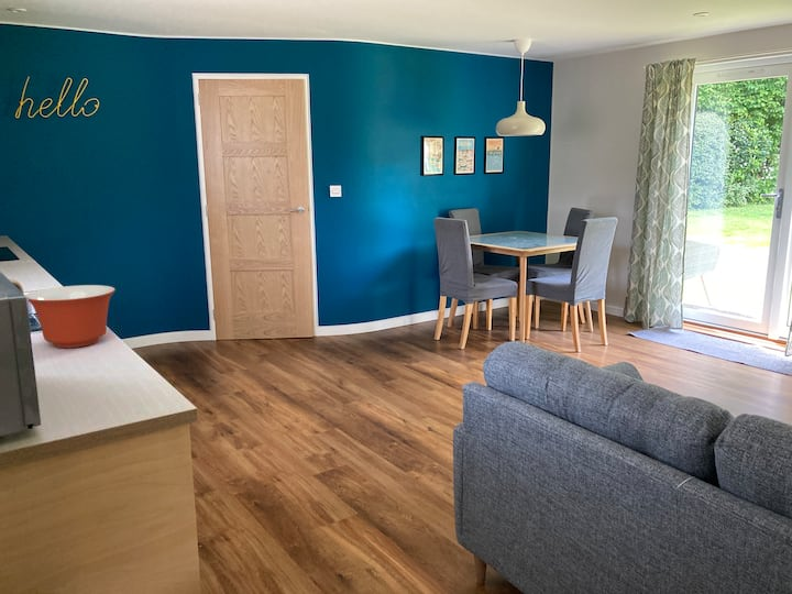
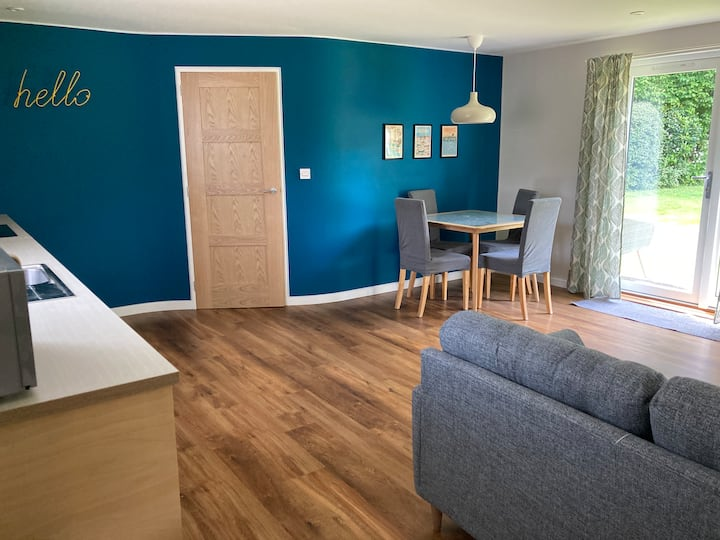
- mixing bowl [24,284,117,349]
